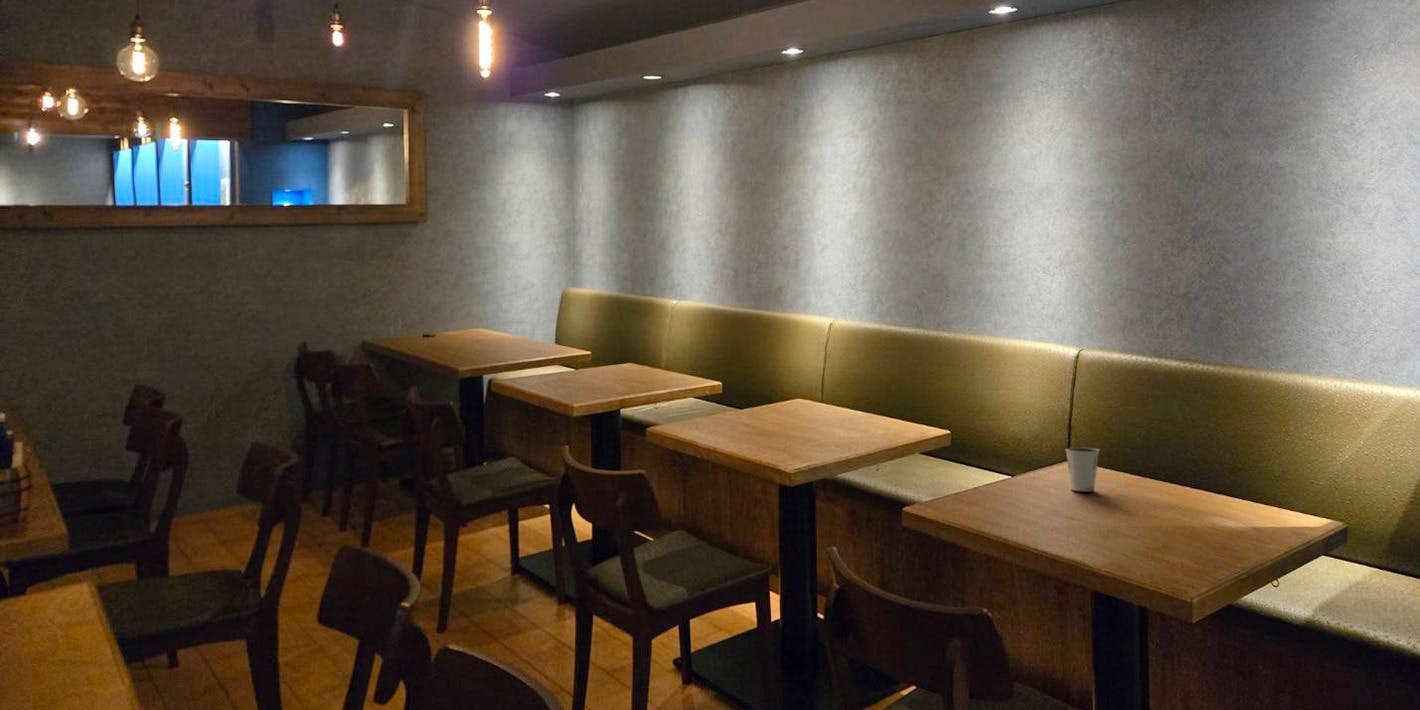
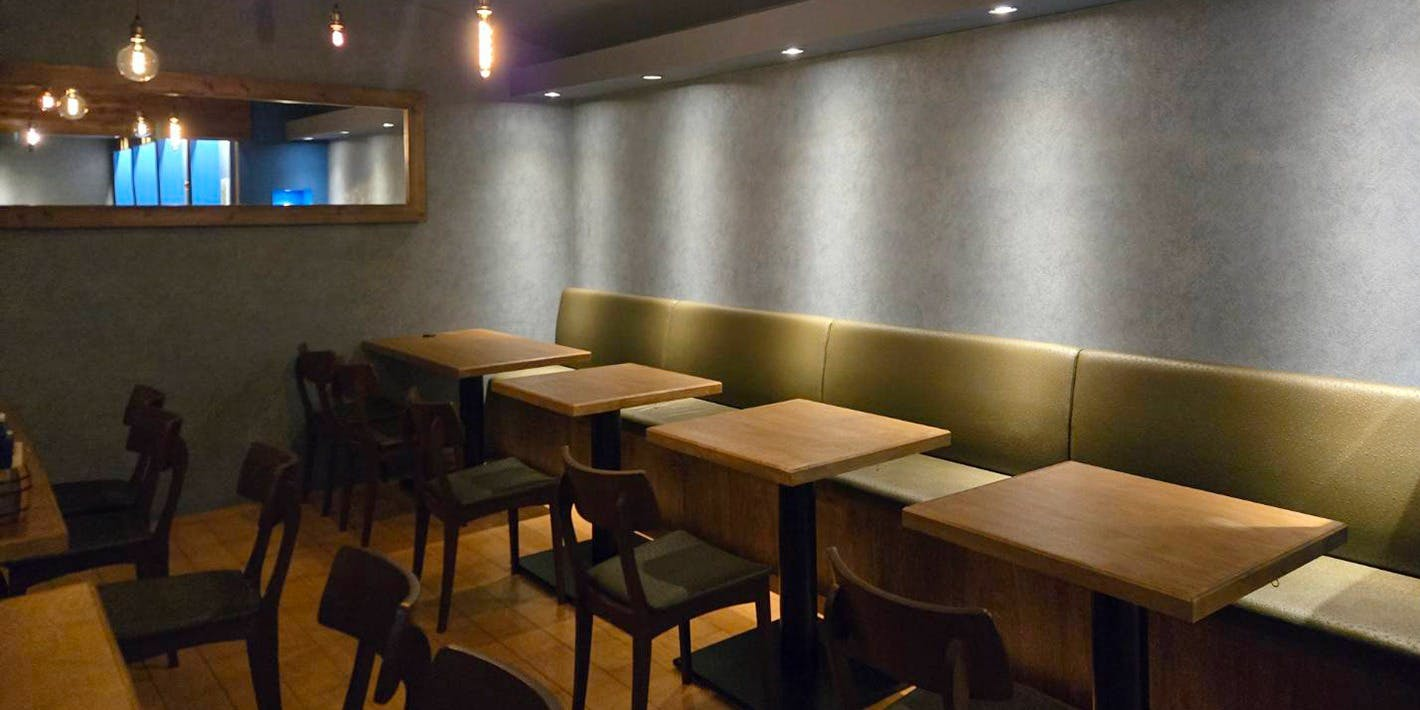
- dixie cup [1065,446,1101,492]
